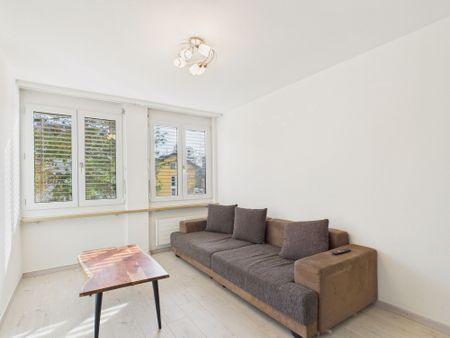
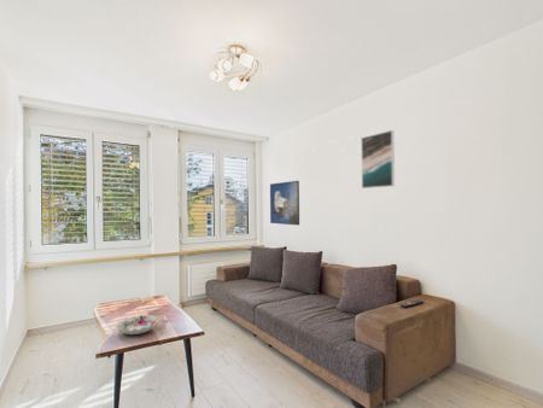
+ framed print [269,180,300,226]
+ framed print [360,129,396,190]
+ decorative bowl [115,314,160,336]
